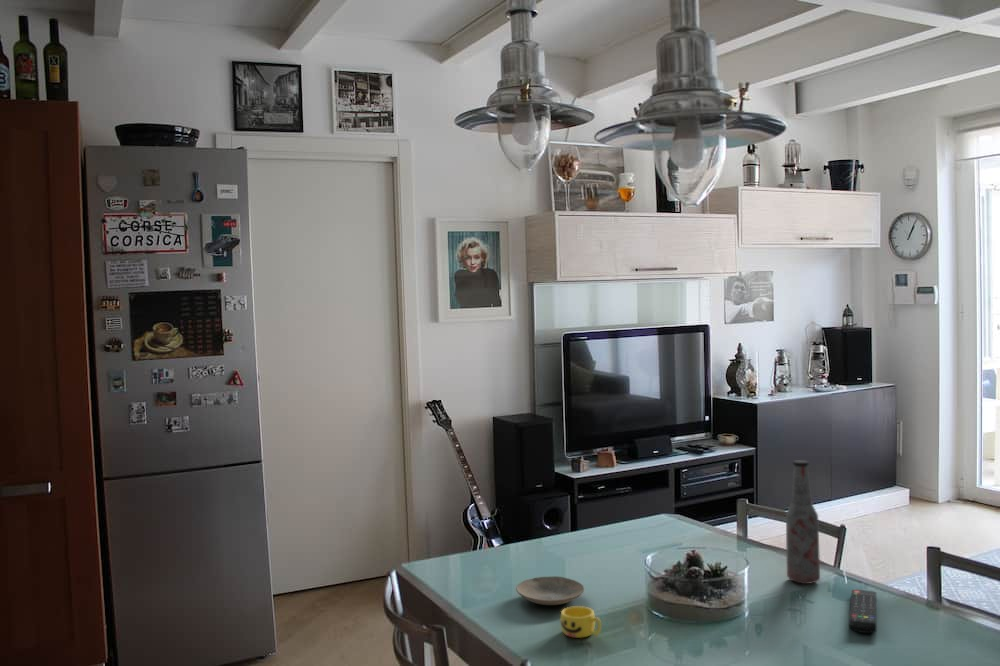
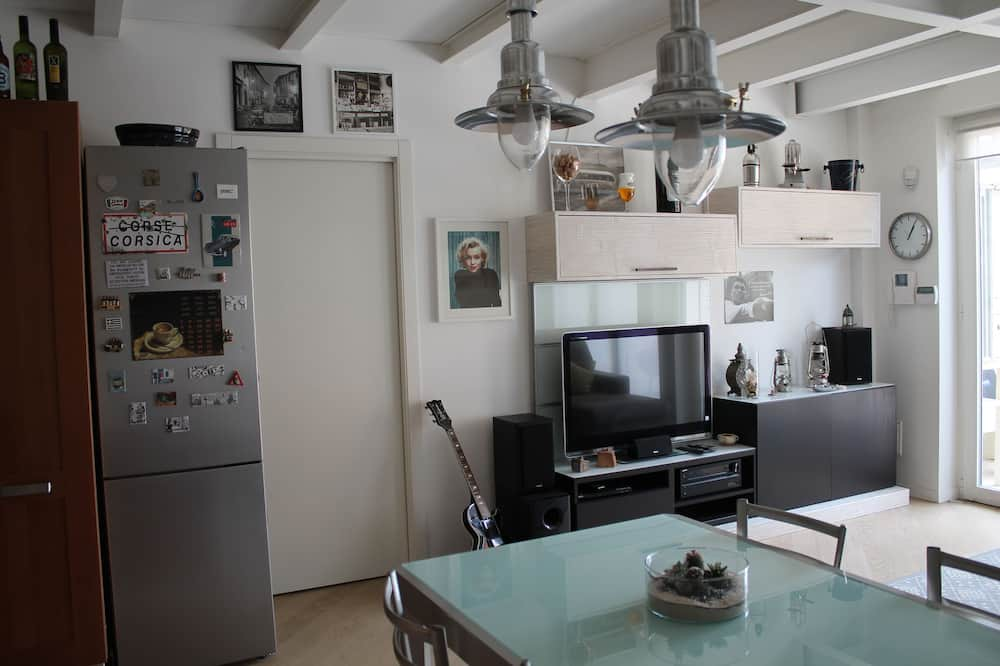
- plate [515,575,585,606]
- cup [559,605,602,639]
- remote control [848,589,877,634]
- bottle [785,459,821,585]
